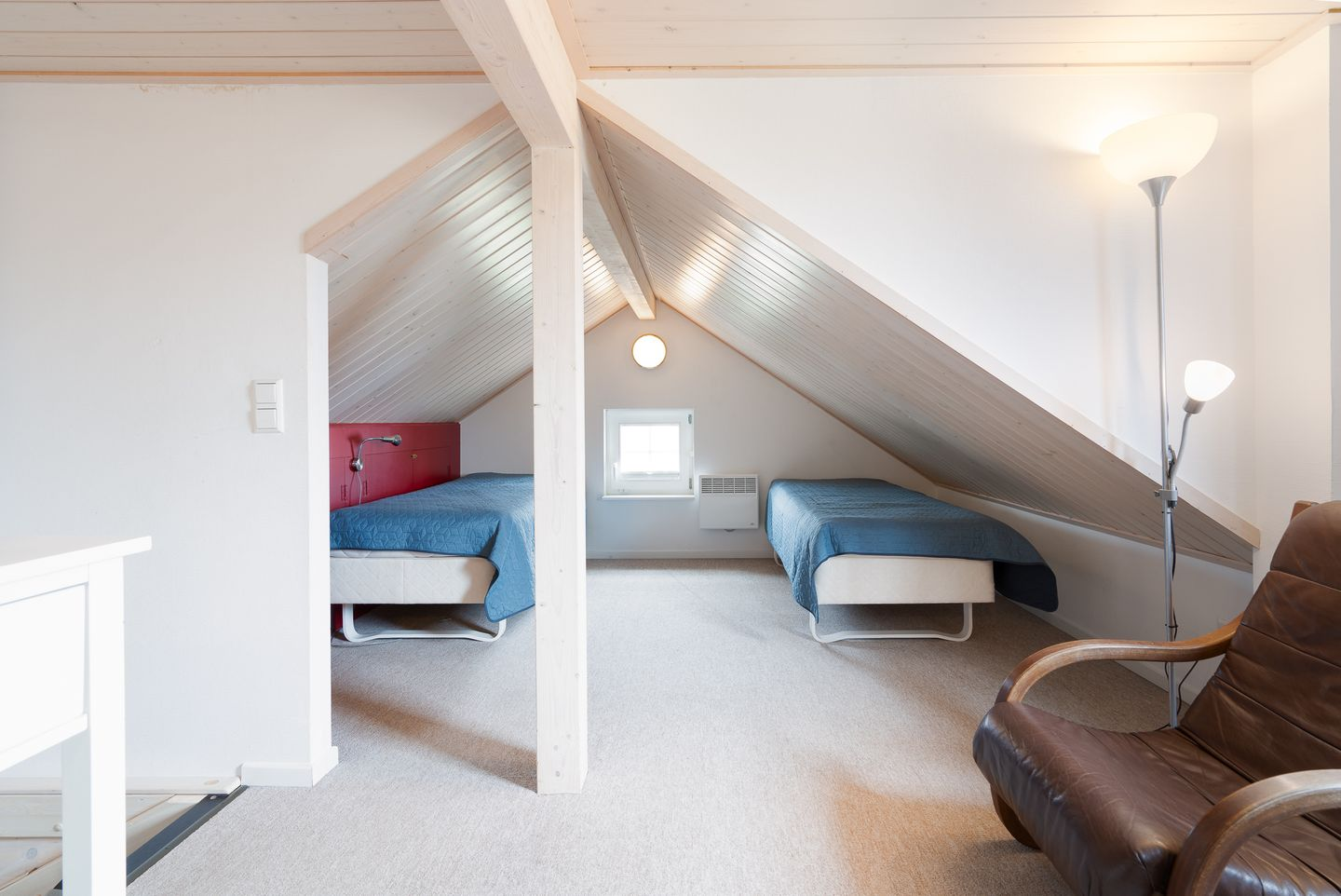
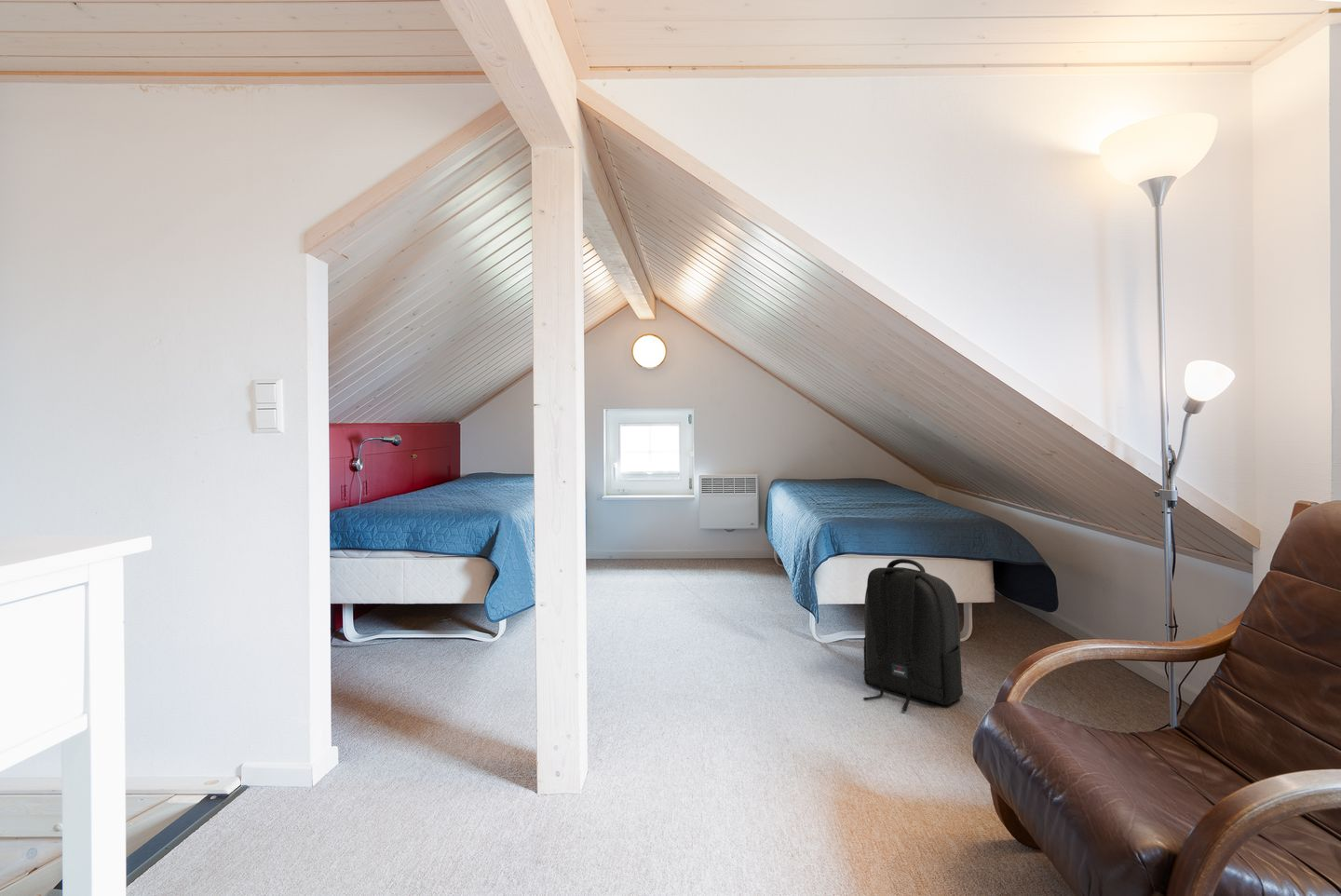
+ backpack [862,558,964,712]
